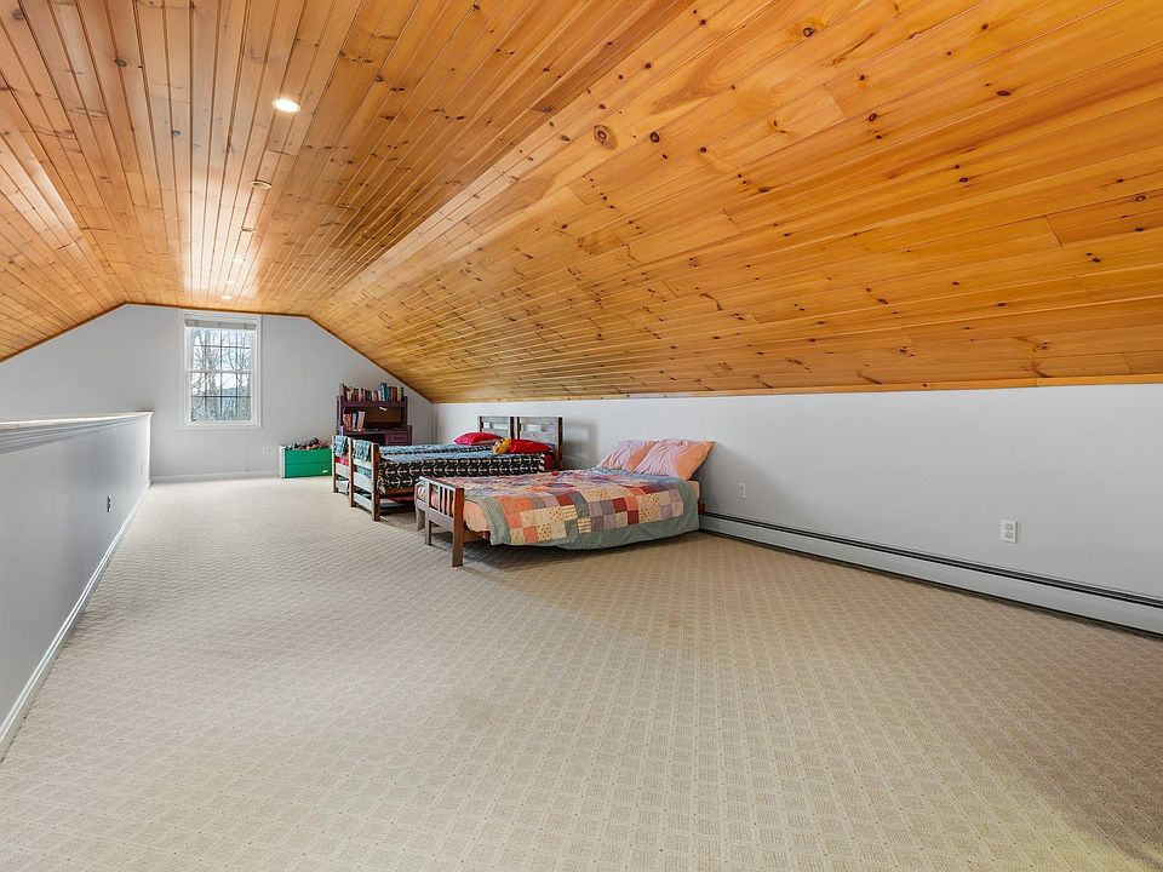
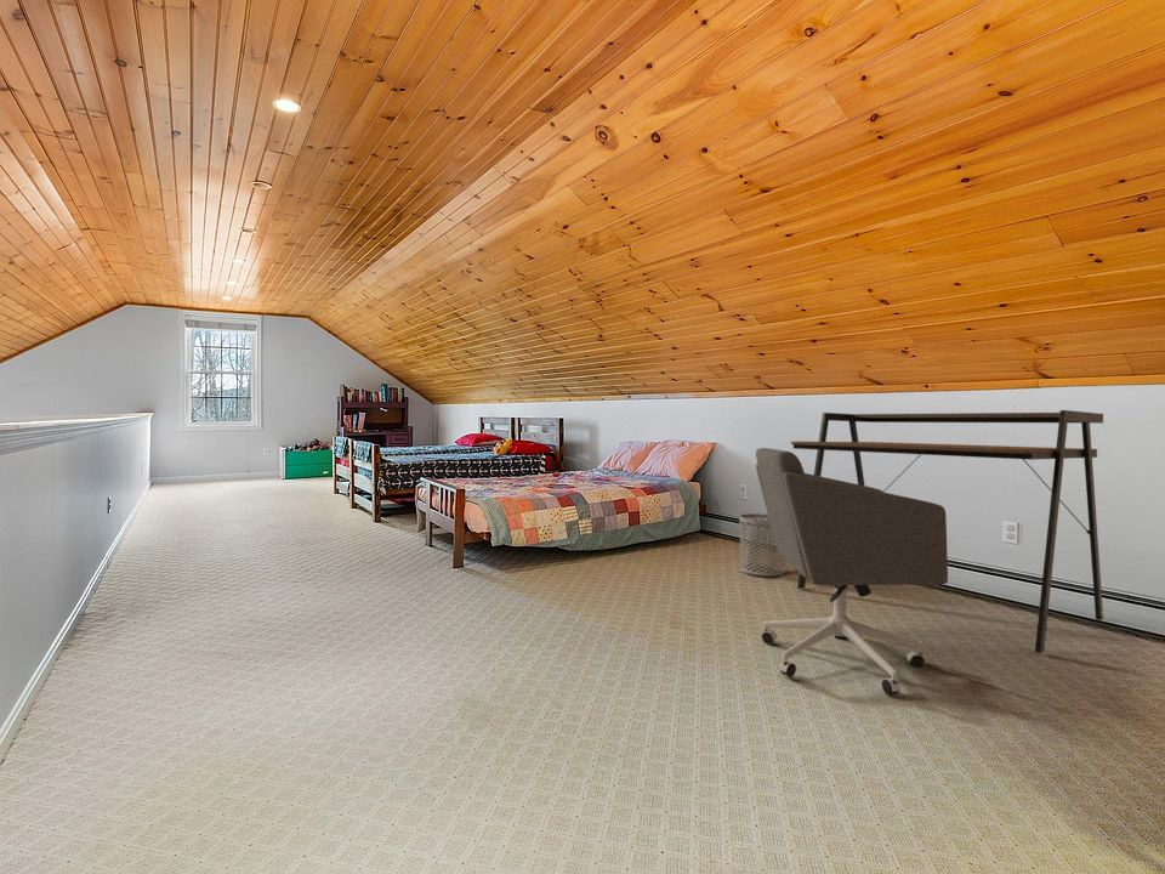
+ office chair [755,447,949,696]
+ waste bin [739,512,788,578]
+ desk [790,409,1104,654]
